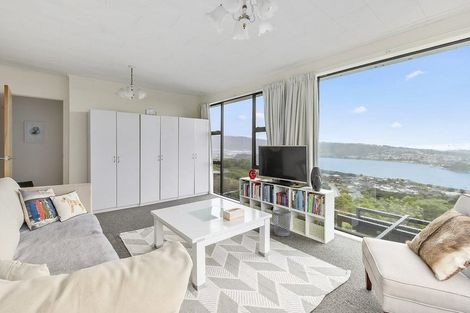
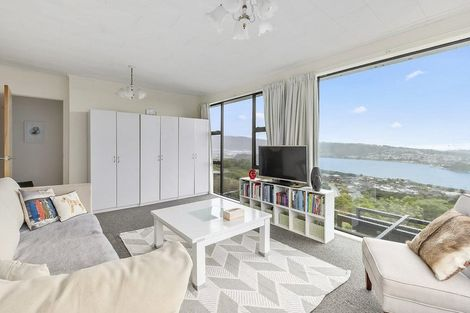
- wastebasket [272,208,292,237]
